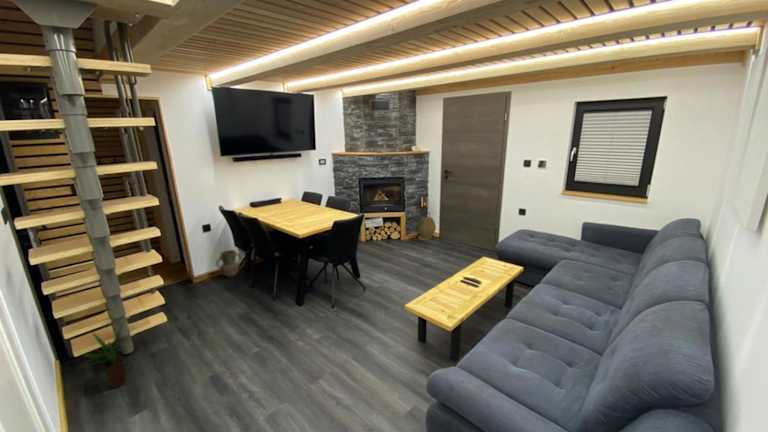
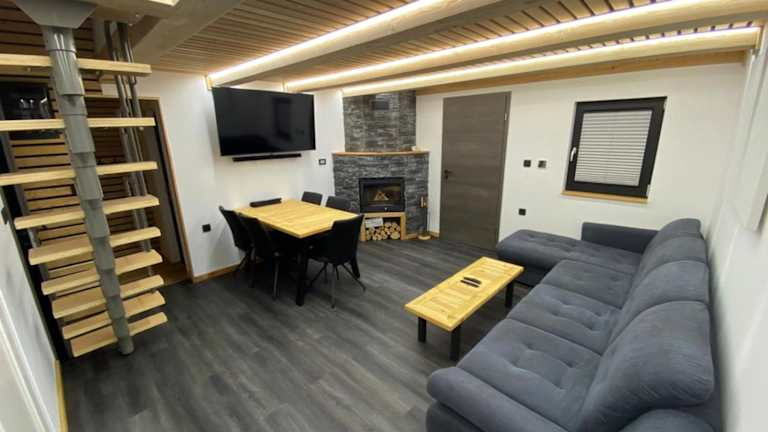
- ceramic jug [215,249,242,278]
- woven basket [417,216,437,240]
- potted plant [75,323,137,390]
